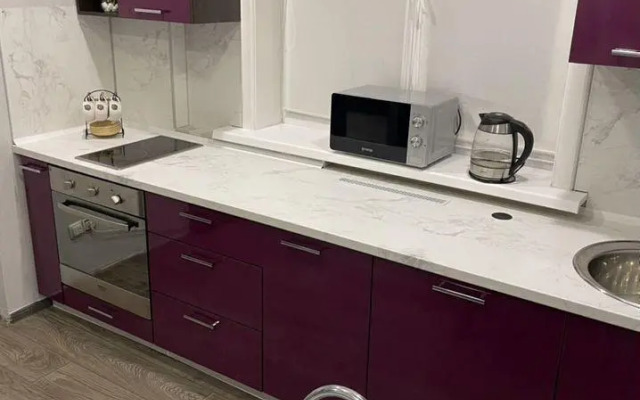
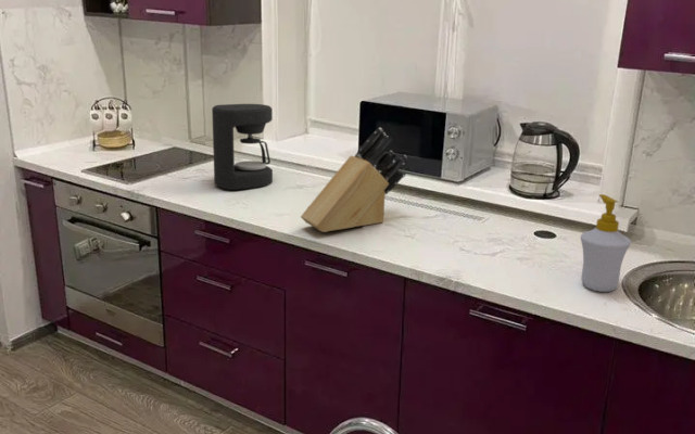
+ knife block [300,127,408,233]
+ soap bottle [579,193,632,293]
+ coffee maker [211,103,274,191]
